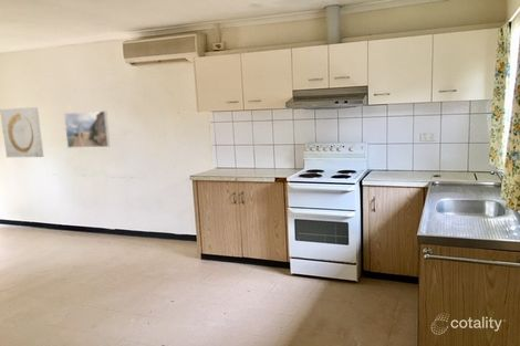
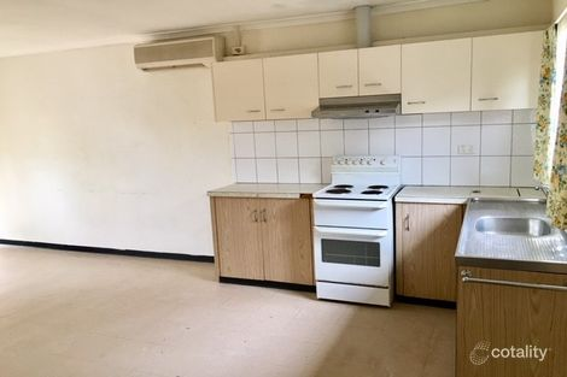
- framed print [63,109,111,149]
- wall art [0,106,44,158]
